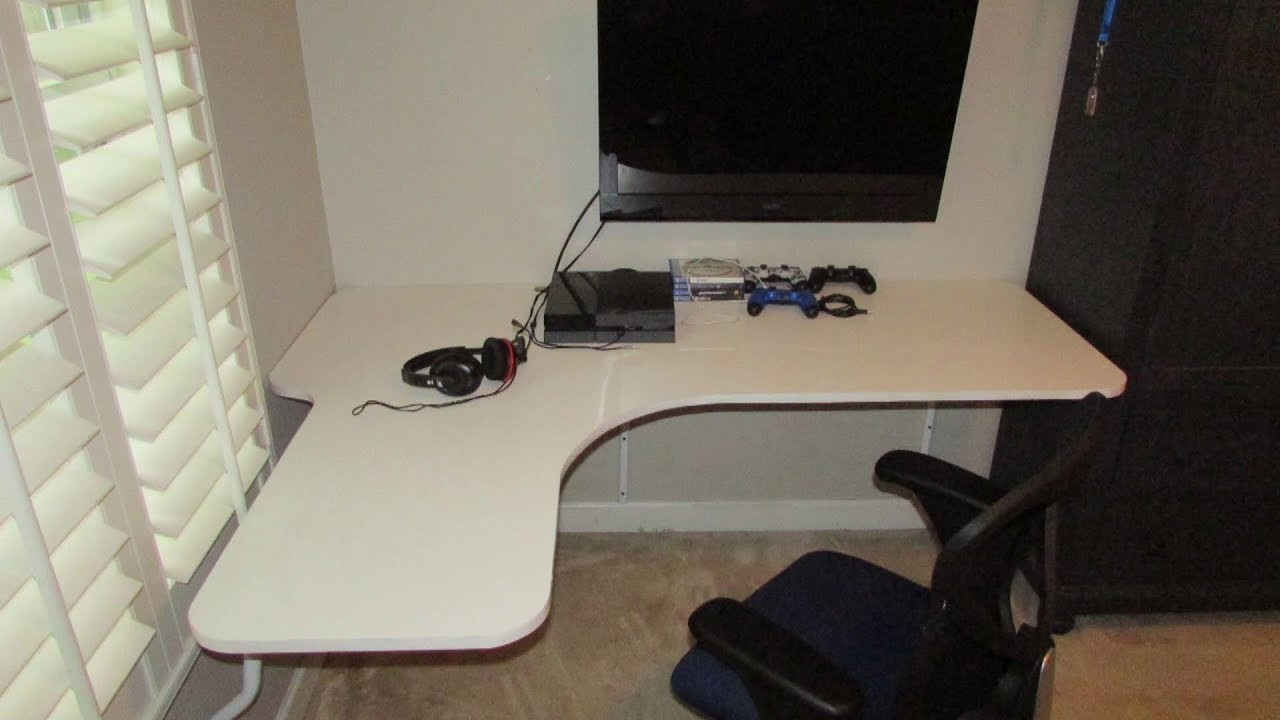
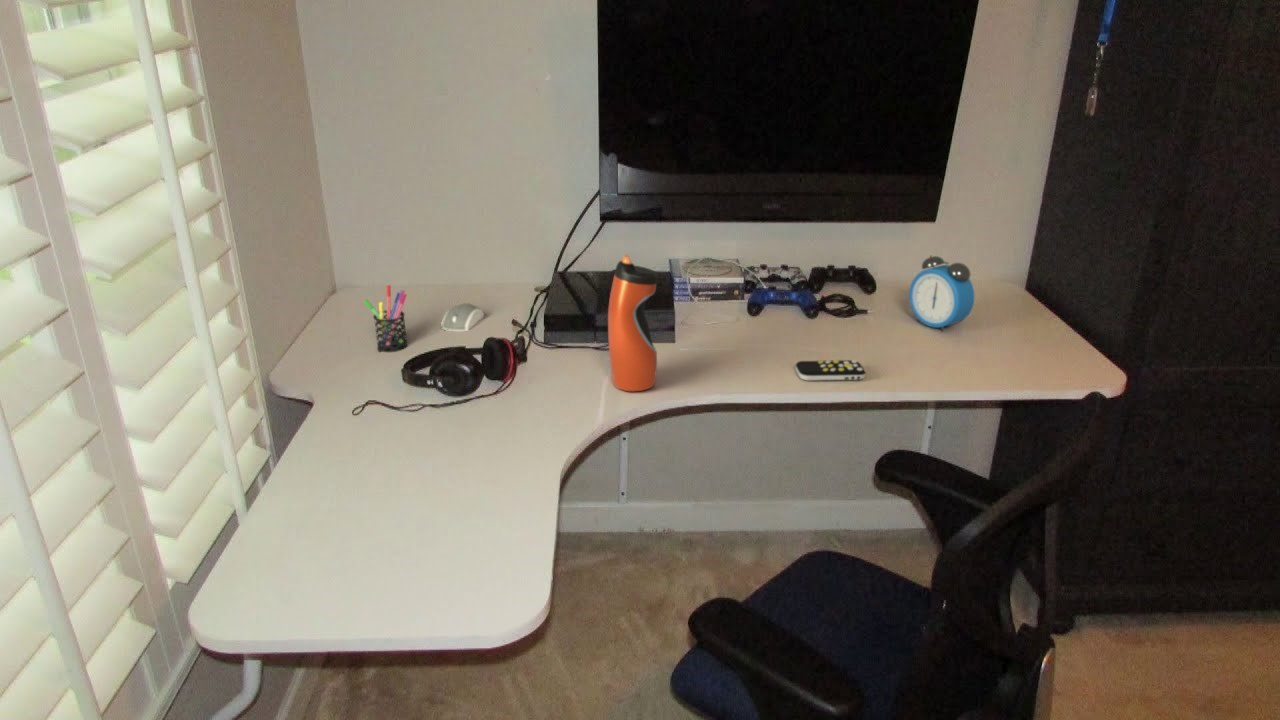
+ pen holder [362,284,408,353]
+ remote control [794,359,866,382]
+ water bottle [607,254,659,392]
+ computer mouse [440,302,485,332]
+ alarm clock [908,255,976,332]
